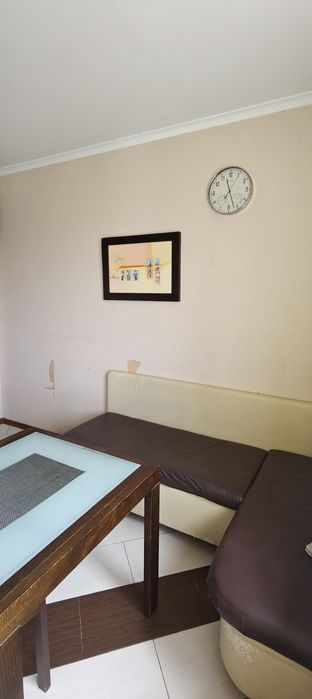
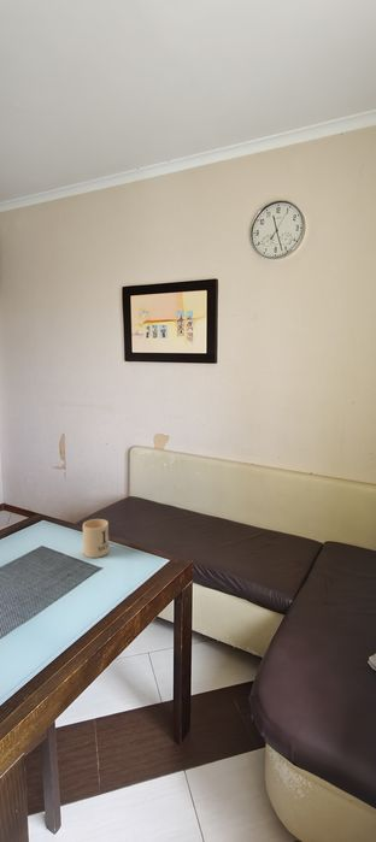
+ mug [82,518,110,559]
